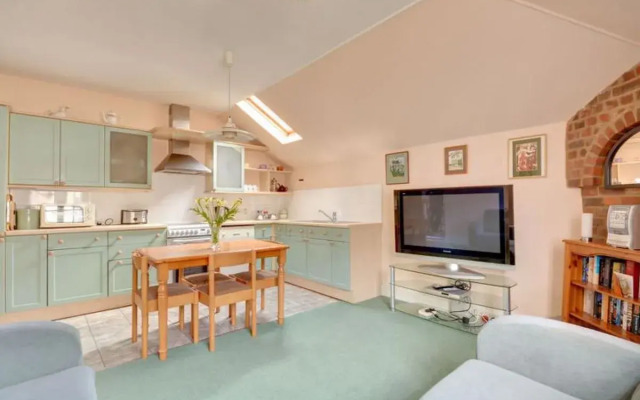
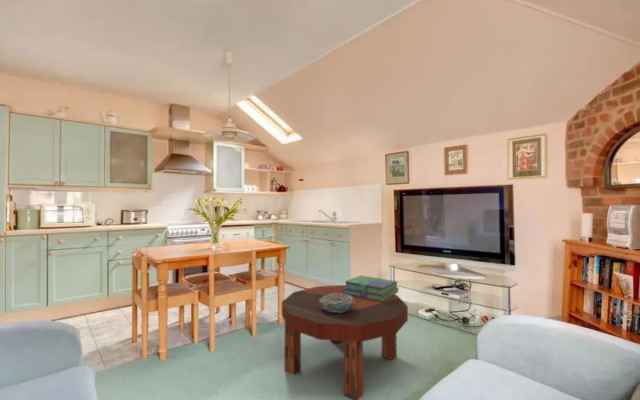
+ stack of books [343,274,399,301]
+ coffee table [281,284,409,400]
+ decorative bowl [320,293,355,313]
